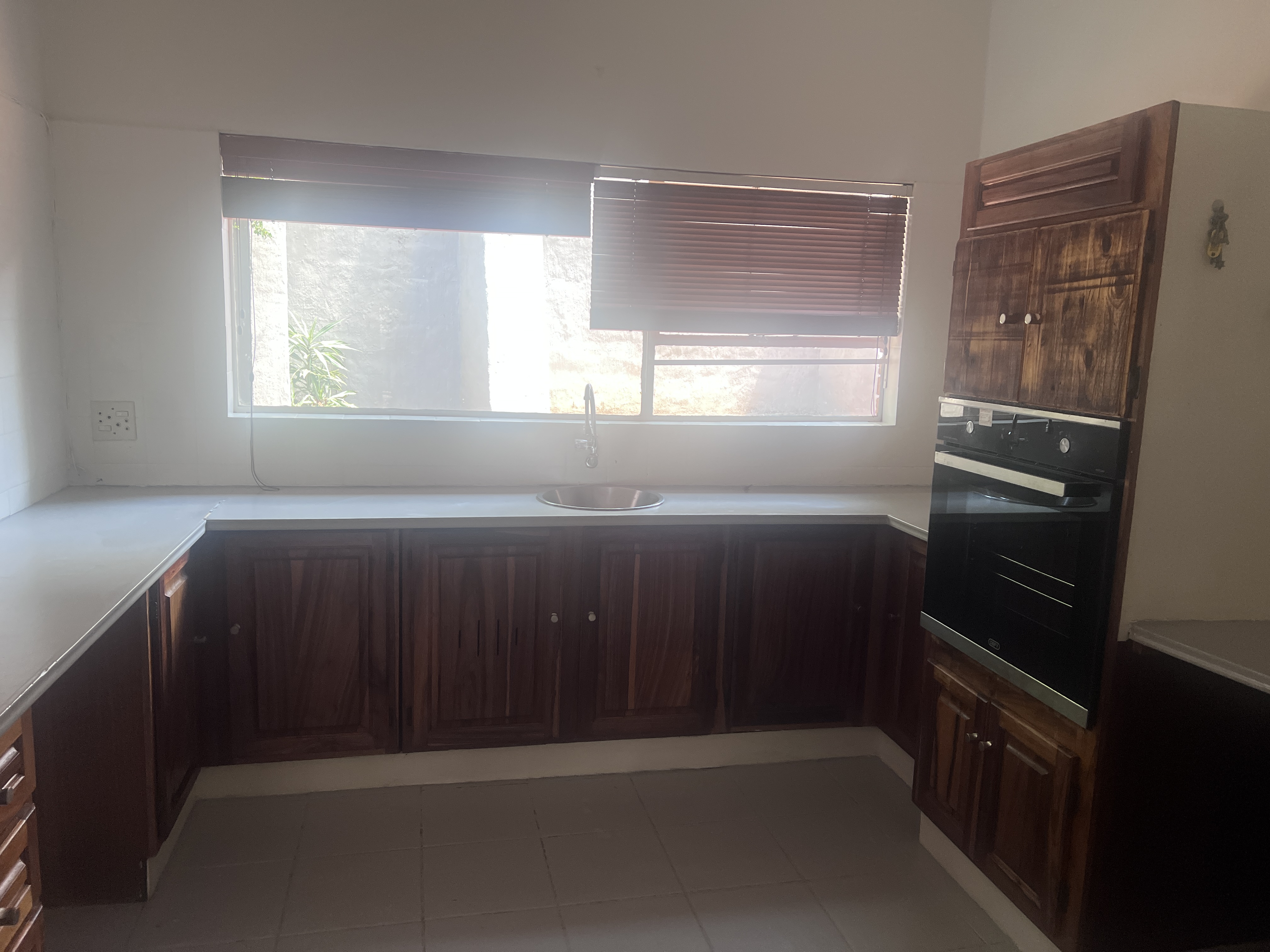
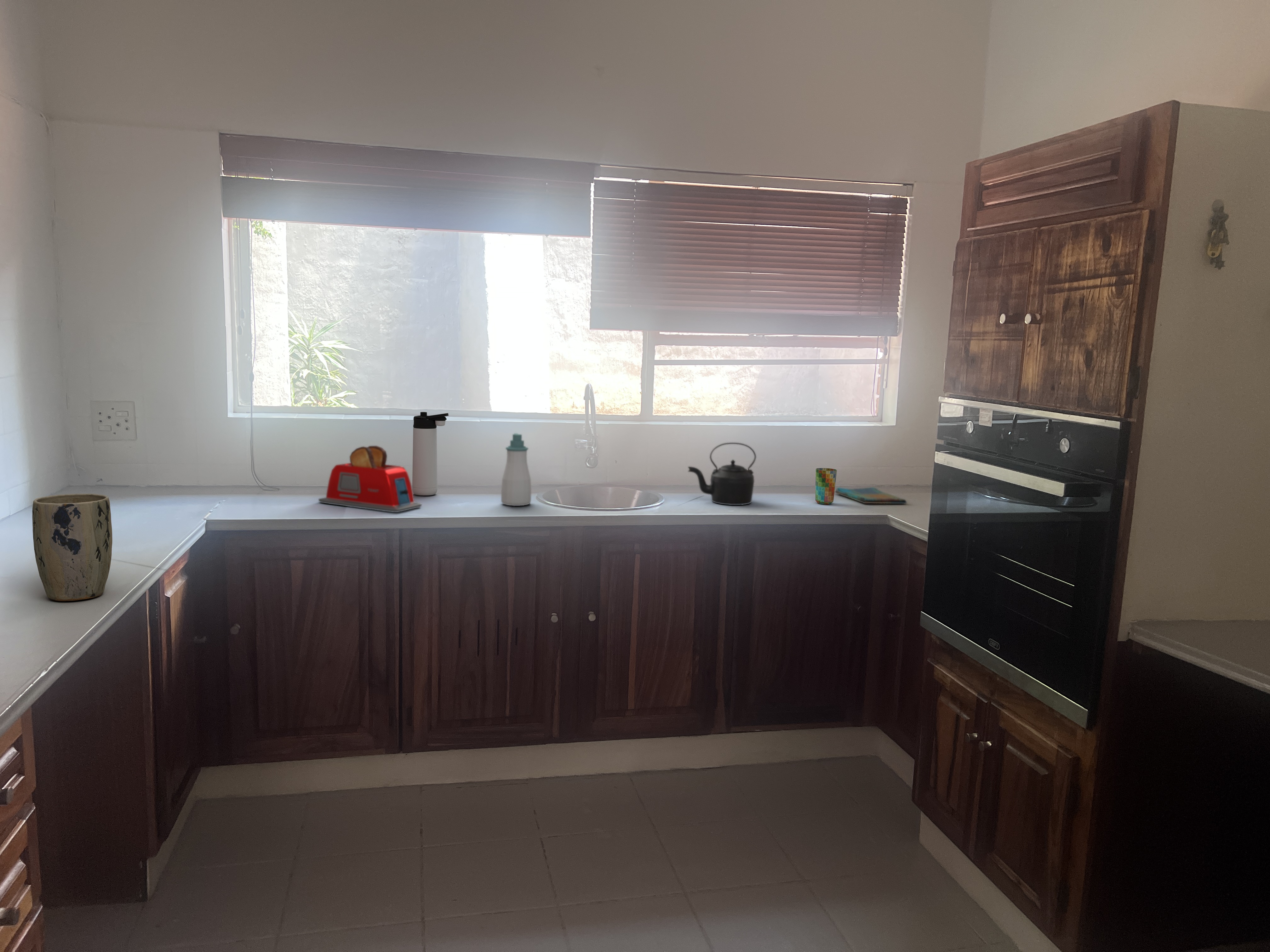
+ kettle [688,442,756,505]
+ cup [815,468,837,505]
+ plant pot [32,493,112,601]
+ dish towel [835,487,907,504]
+ thermos bottle [412,412,449,496]
+ soap bottle [501,433,532,506]
+ toaster [318,445,422,513]
